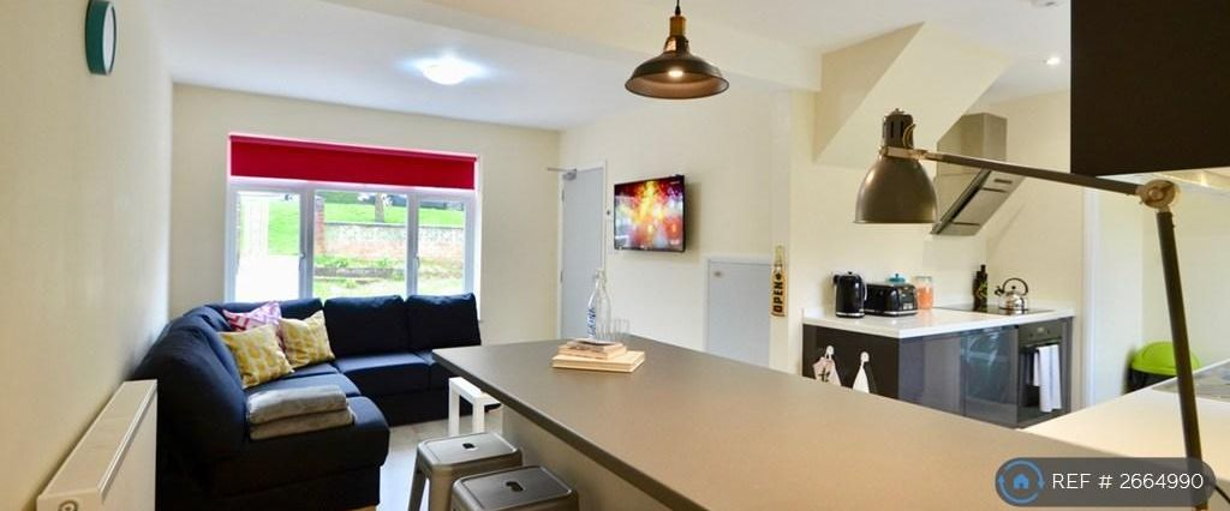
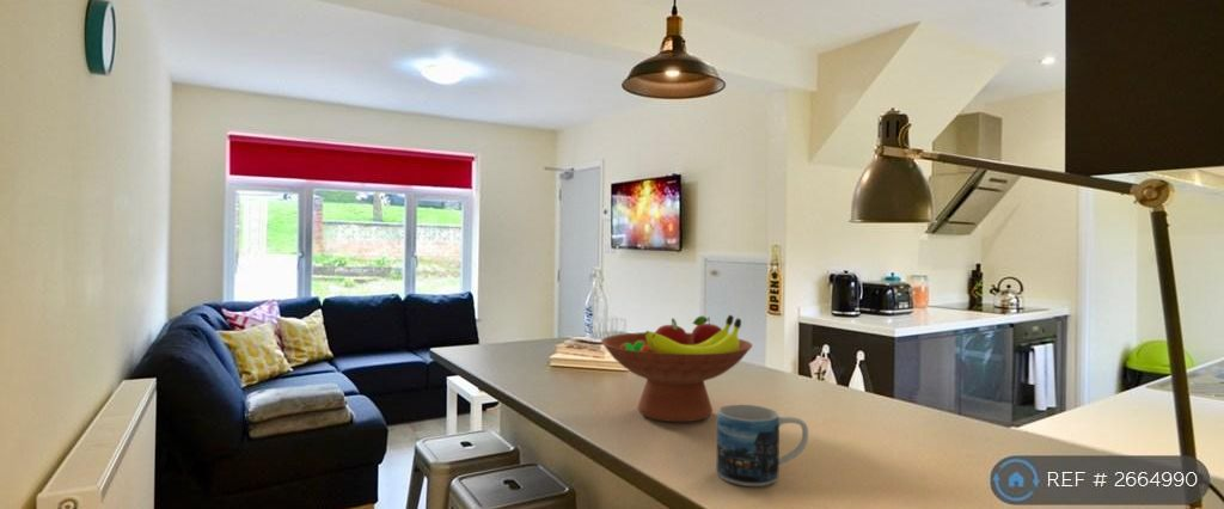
+ fruit bowl [600,314,753,423]
+ mug [715,404,809,487]
